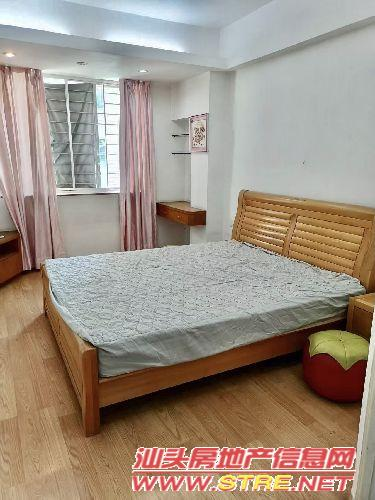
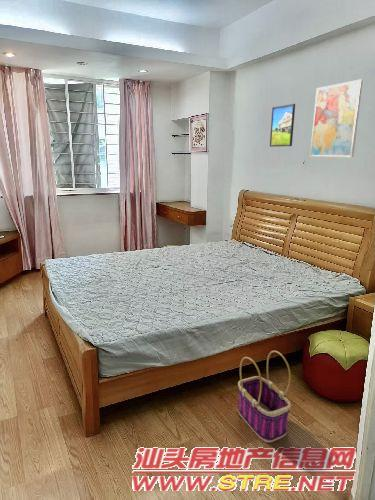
+ basket [237,350,292,443]
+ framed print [269,103,296,148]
+ wall art [309,78,364,158]
